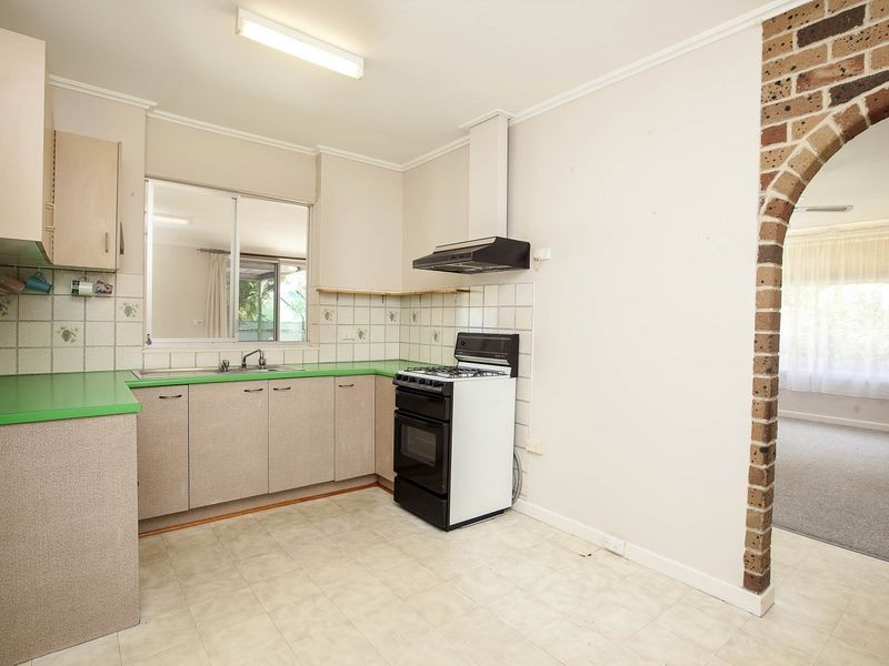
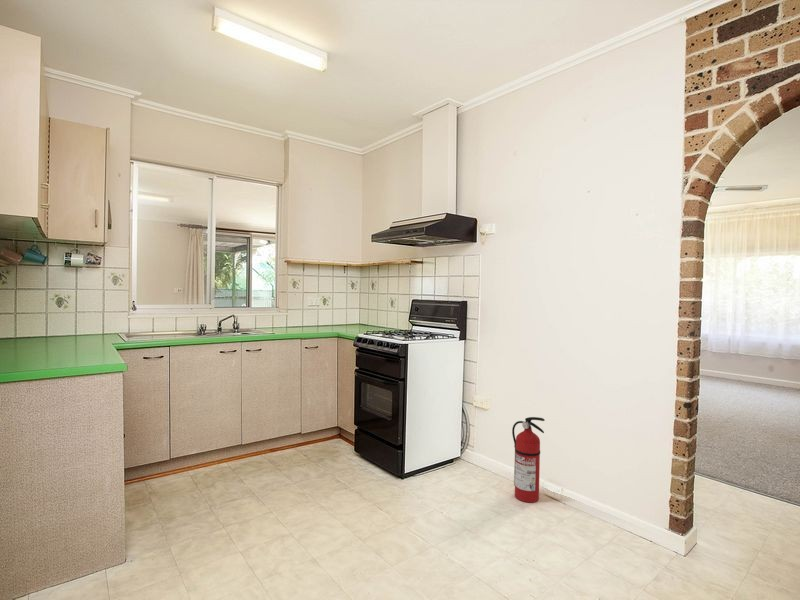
+ fire extinguisher [511,416,546,503]
